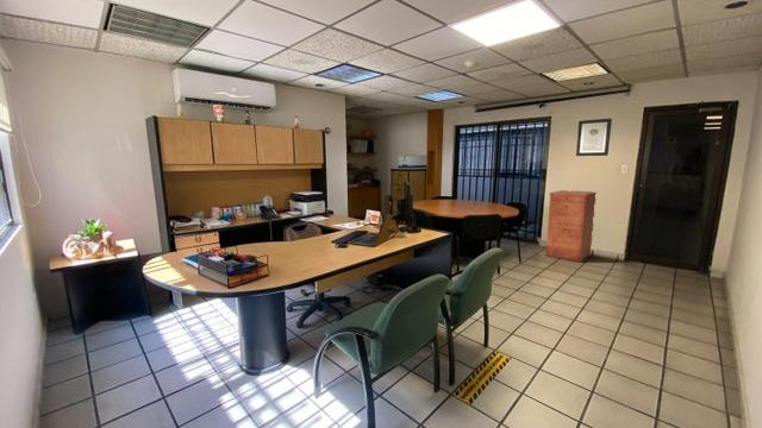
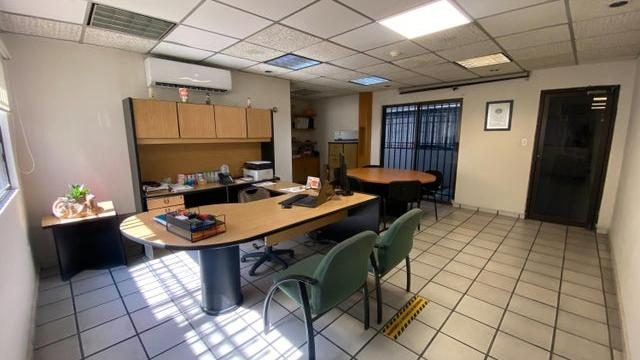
- filing cabinet [544,189,598,263]
